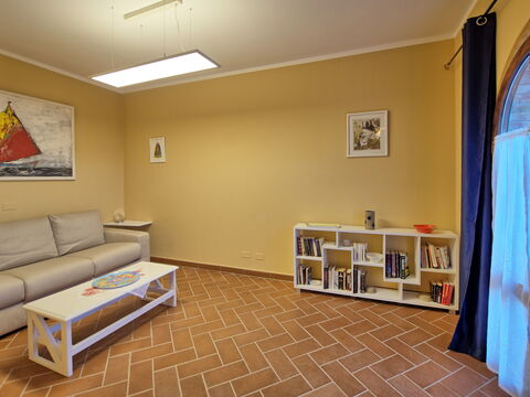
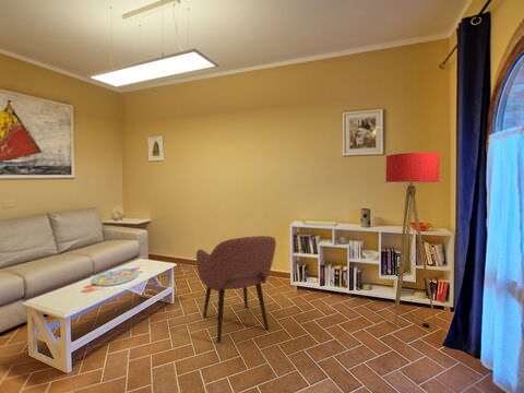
+ floor lamp [384,152,441,329]
+ armchair [195,235,277,344]
